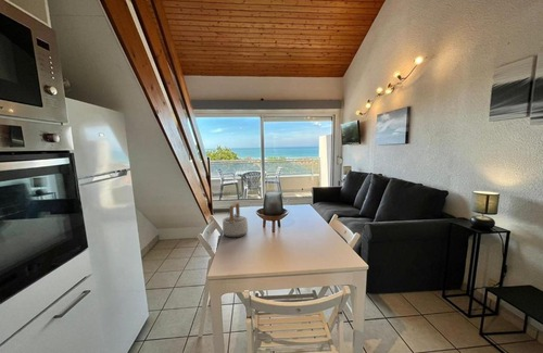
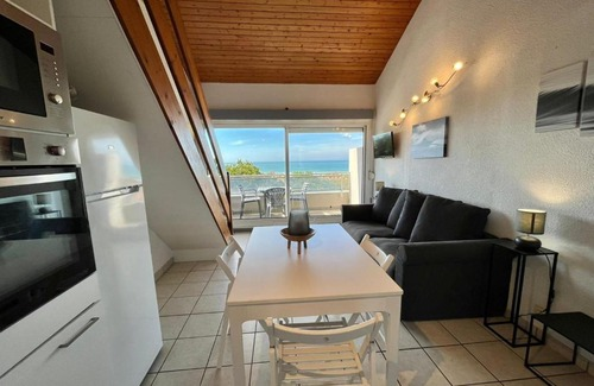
- teapot [222,201,249,238]
